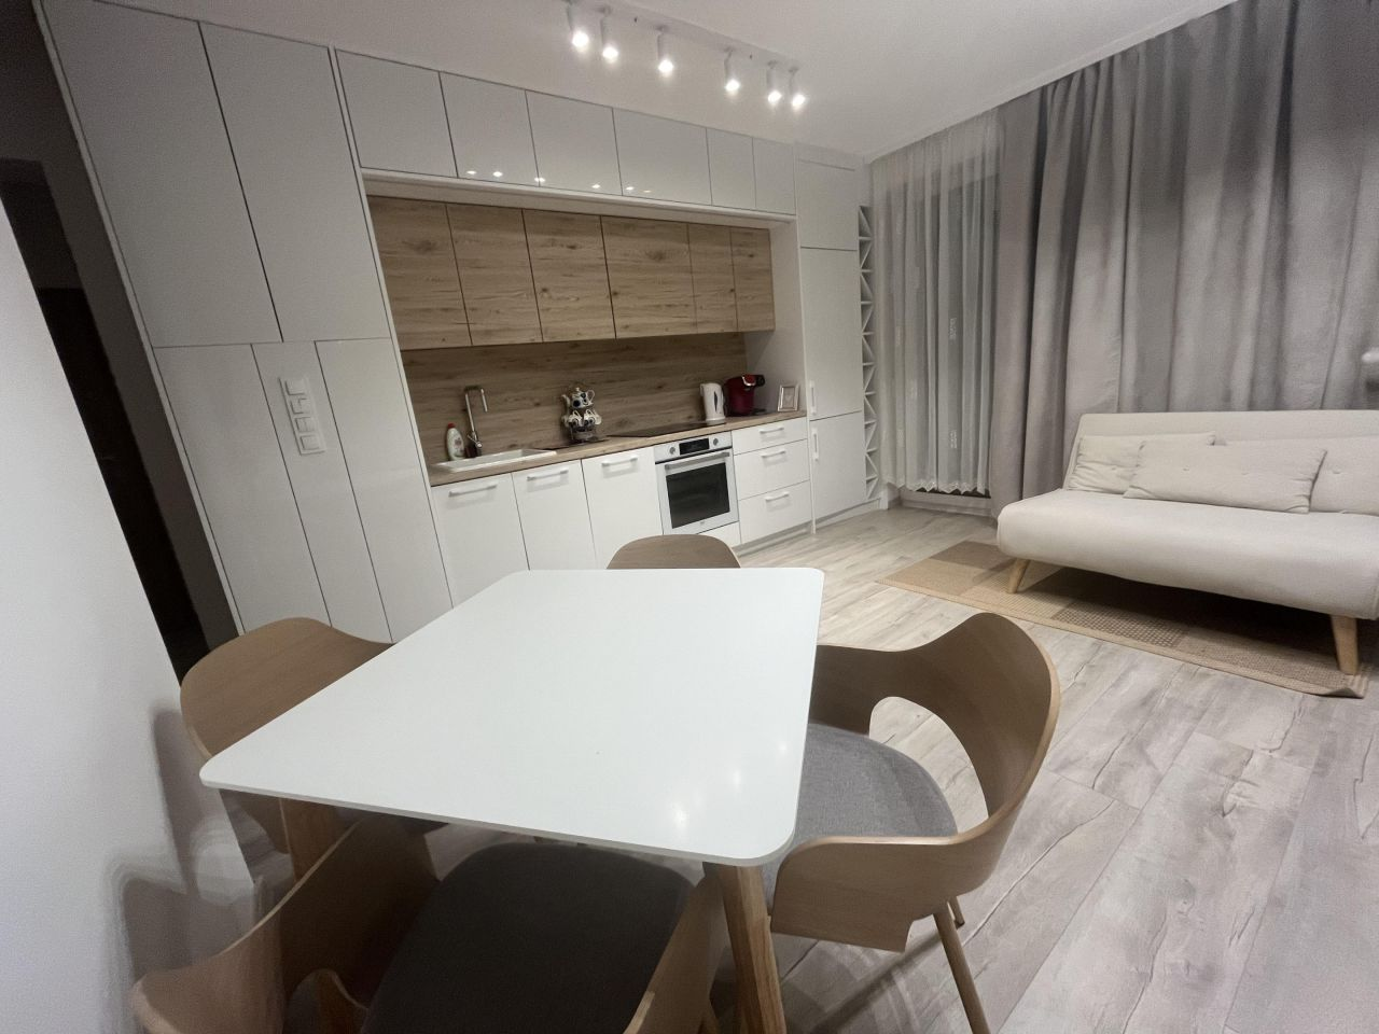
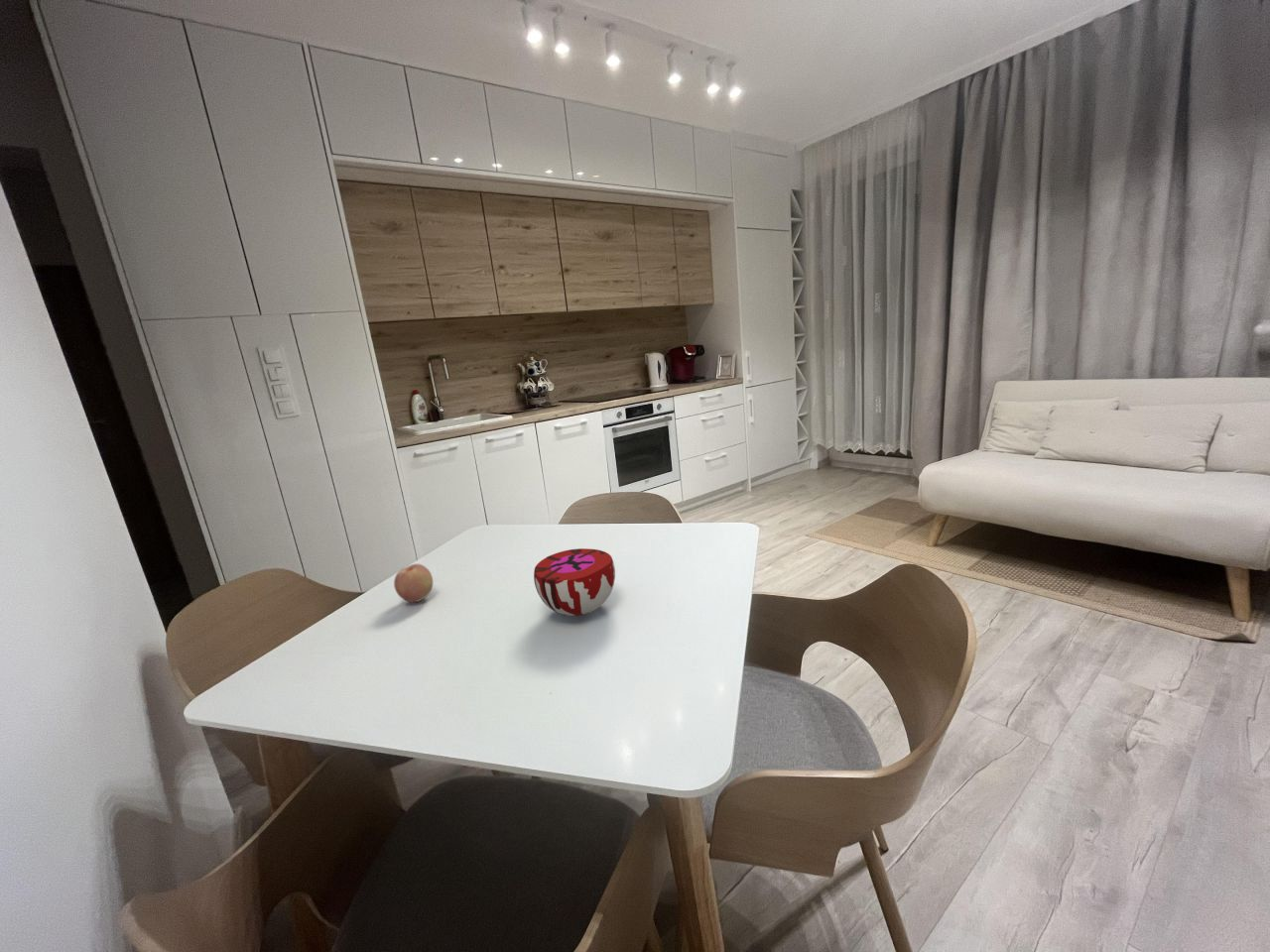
+ fruit [393,563,434,603]
+ decorative bowl [533,547,616,617]
